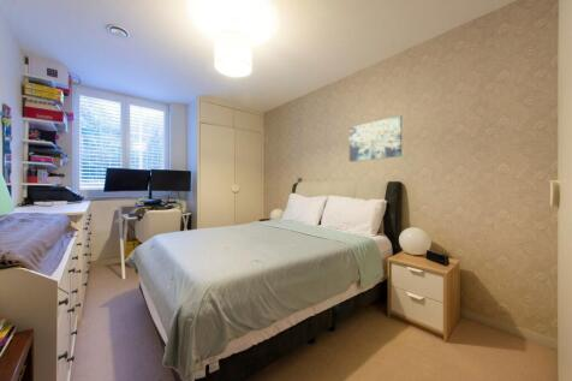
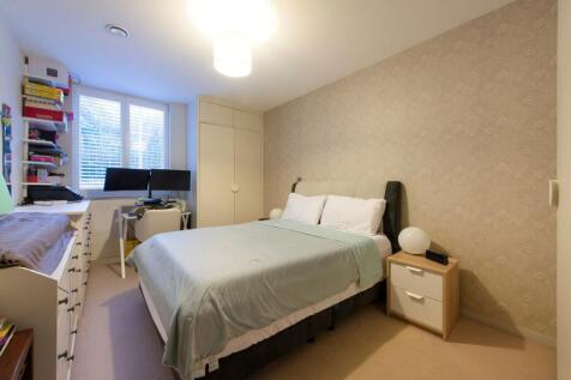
- wall art [348,114,403,162]
